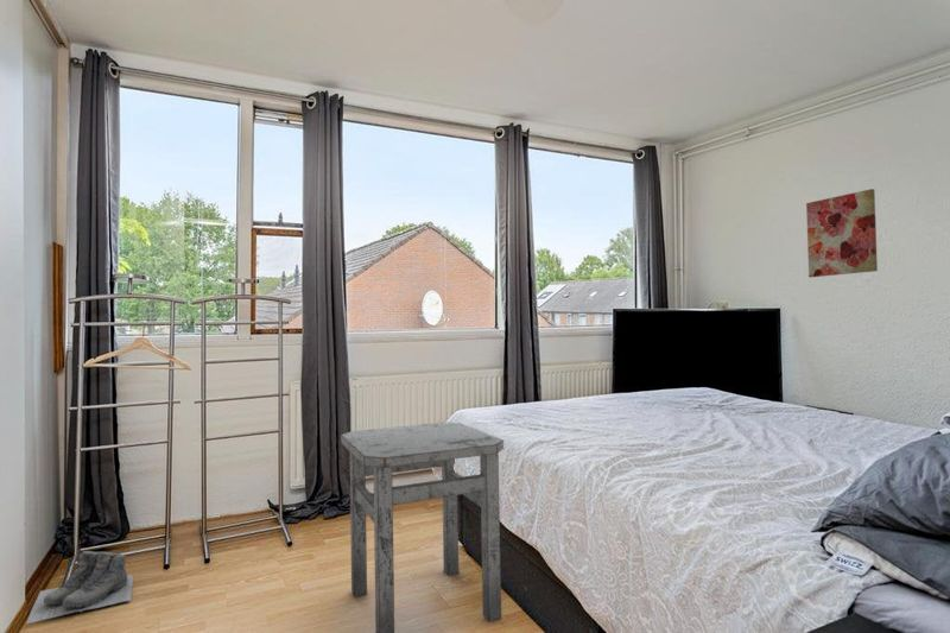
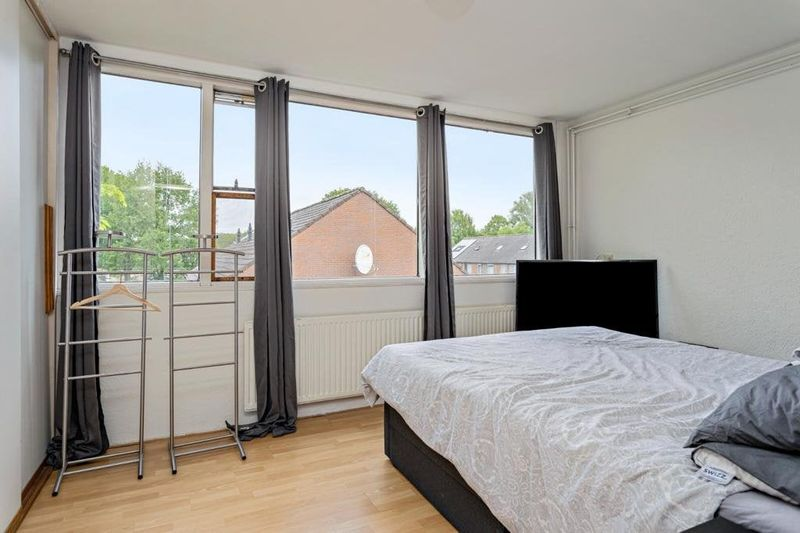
- side table [340,422,505,633]
- boots [25,550,134,625]
- wall art [805,188,879,278]
